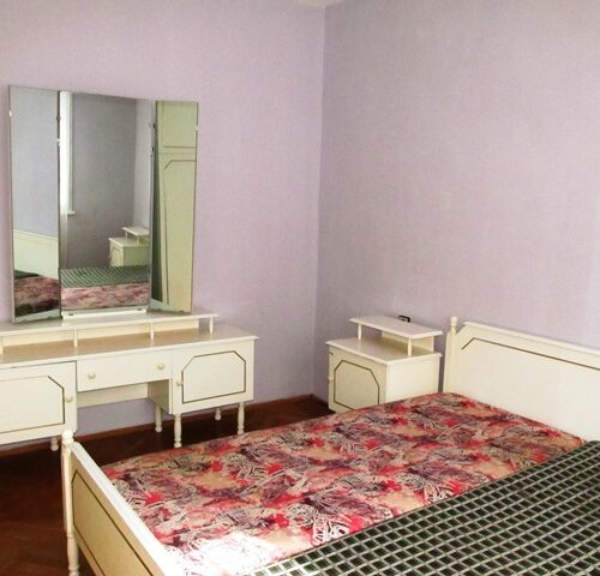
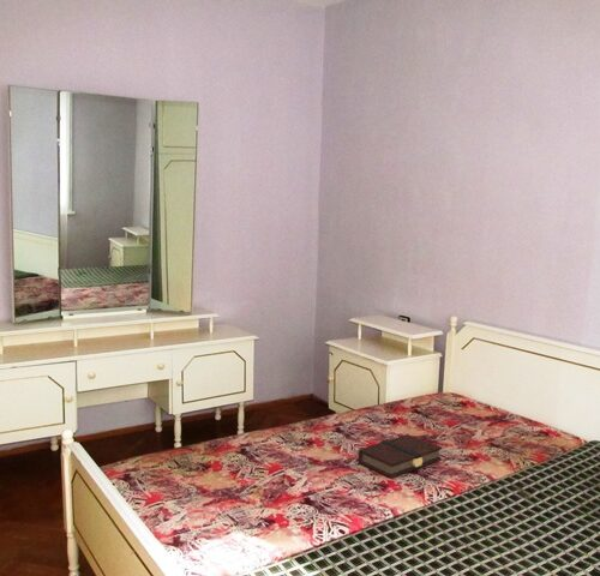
+ book [356,433,443,479]
